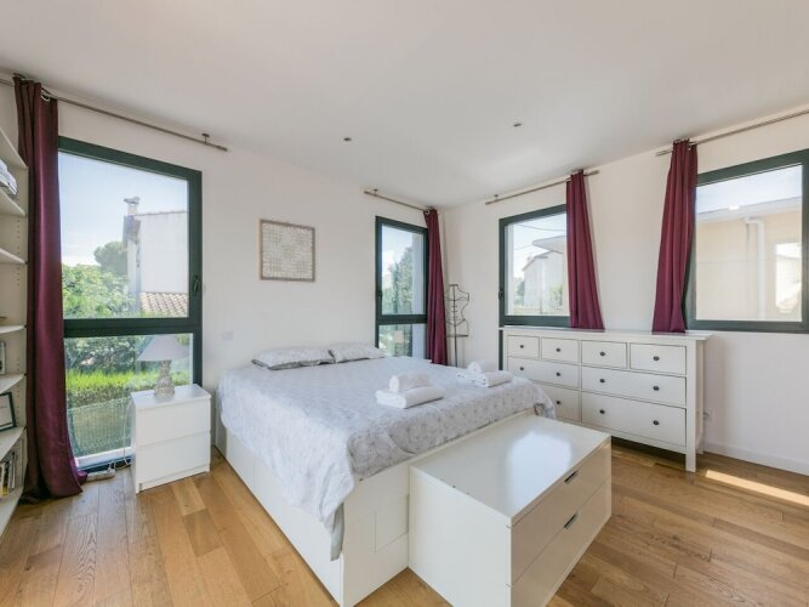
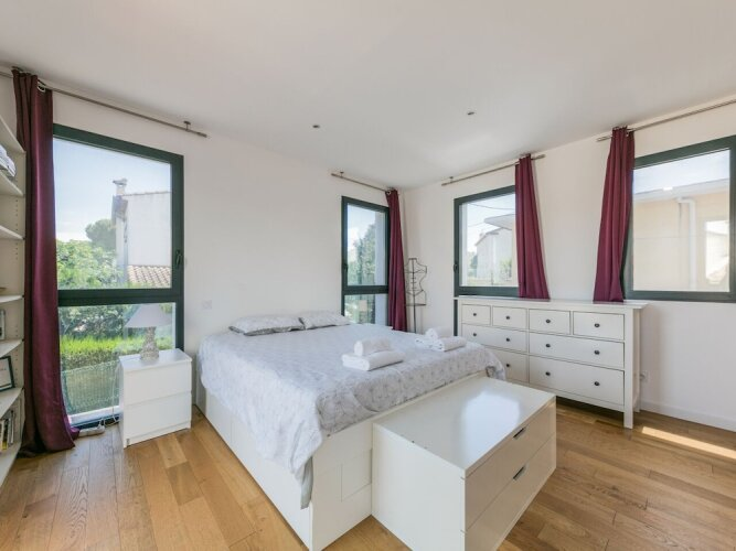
- wall art [257,217,317,284]
